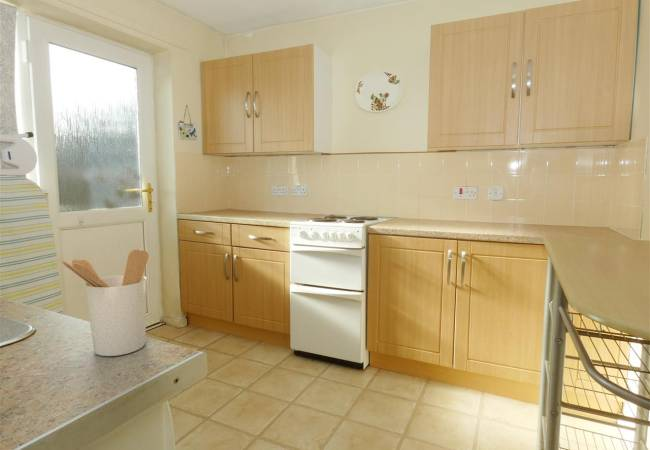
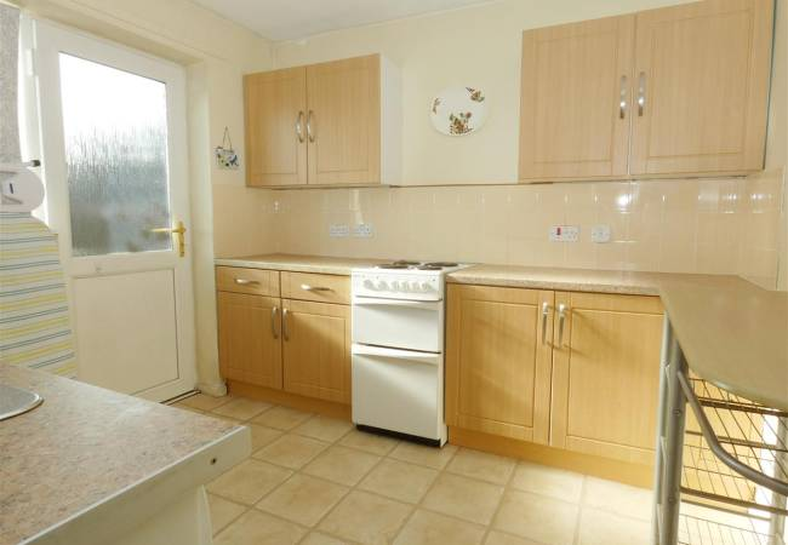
- utensil holder [57,248,149,357]
